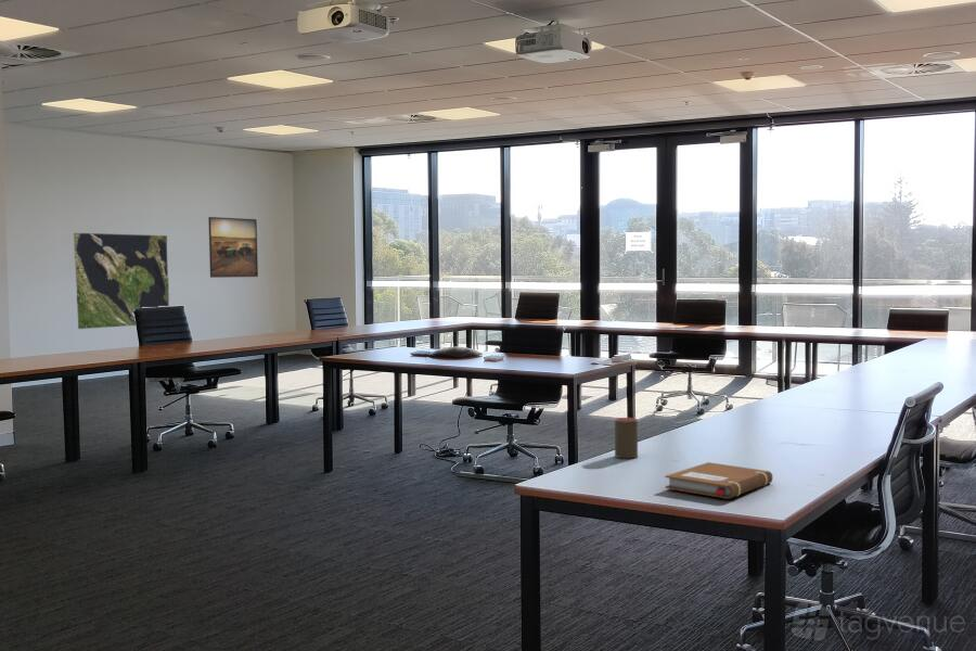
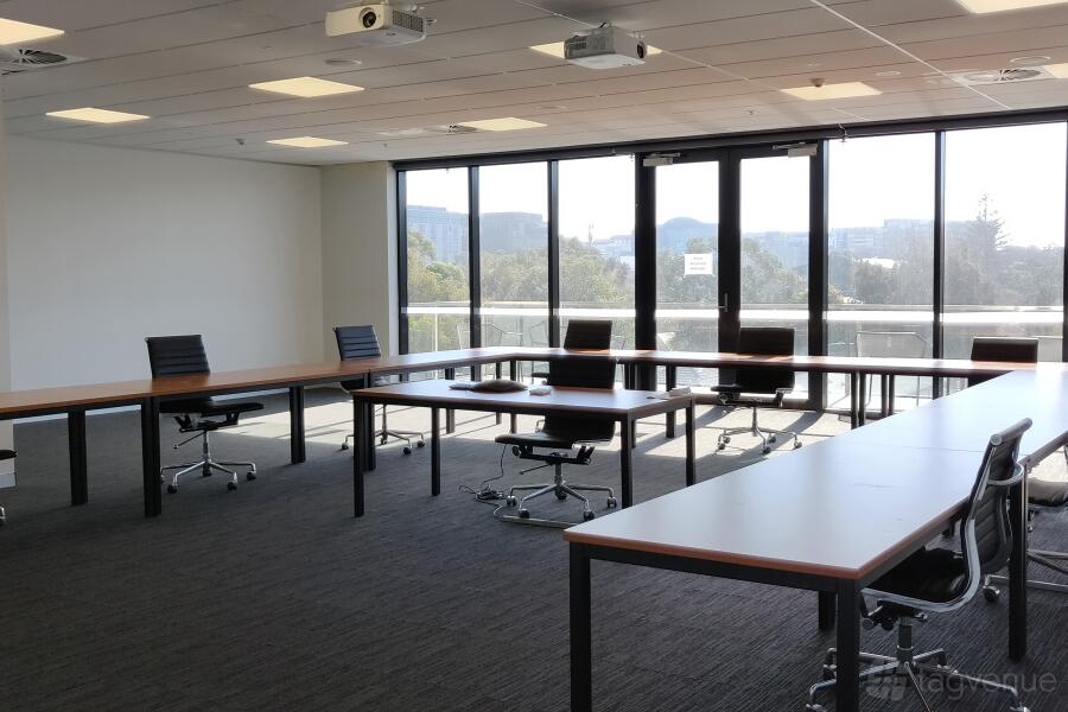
- notebook [664,461,773,500]
- world map [73,232,170,330]
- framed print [207,216,259,279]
- cup [614,417,639,459]
